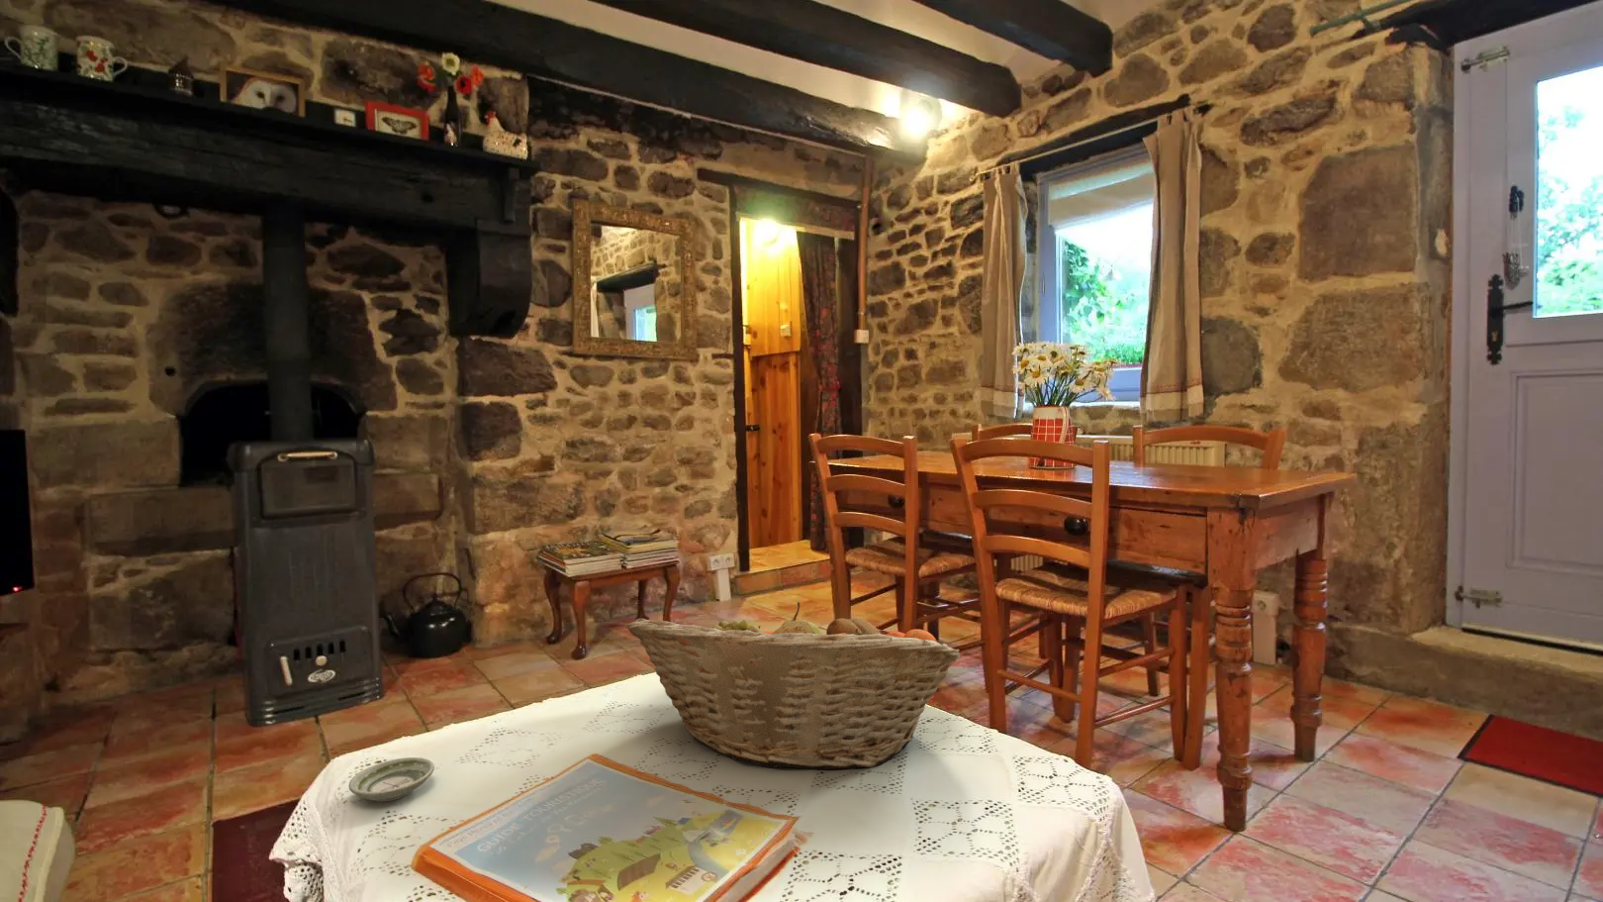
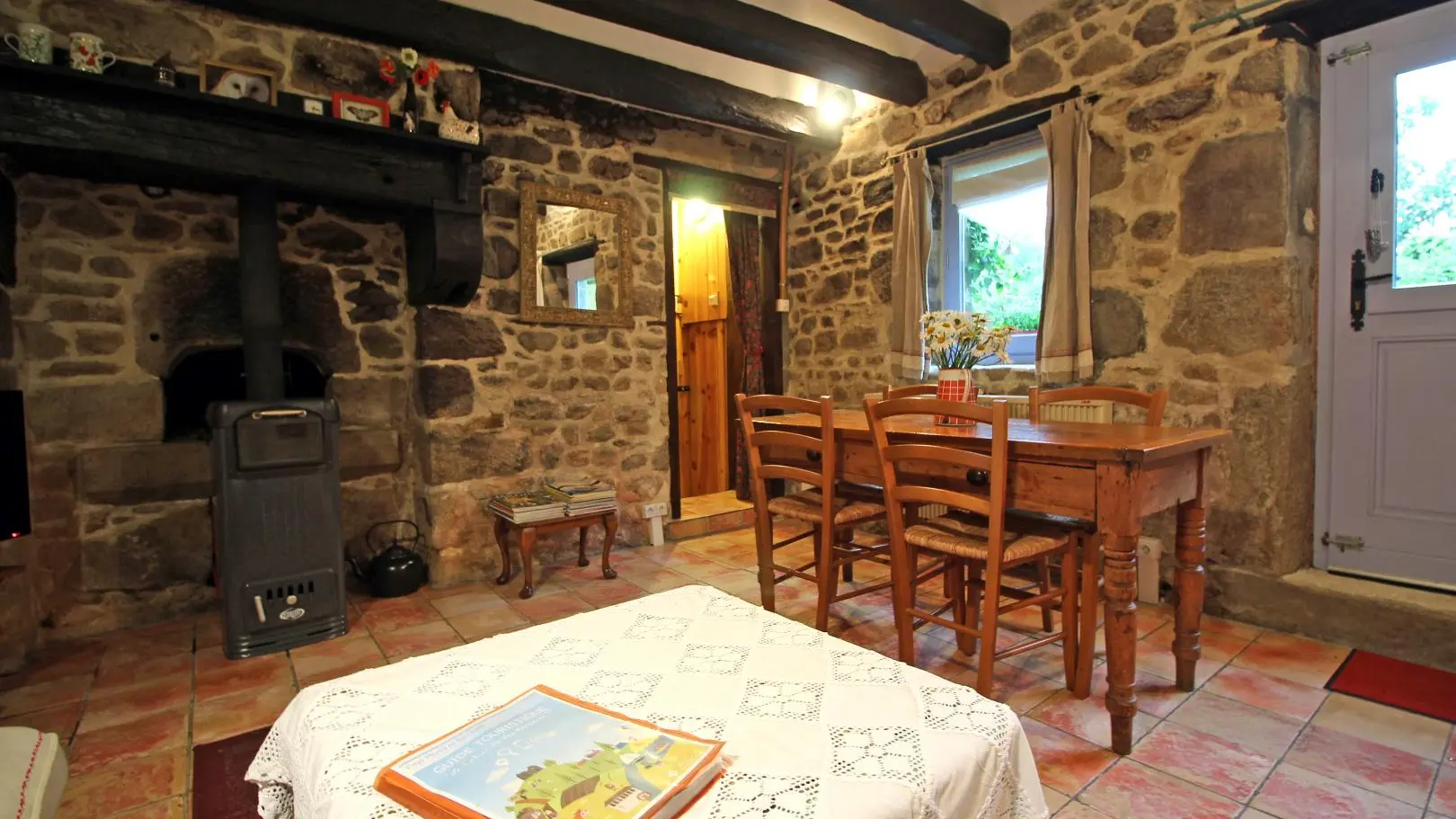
- fruit basket [625,601,961,770]
- saucer [347,757,435,803]
